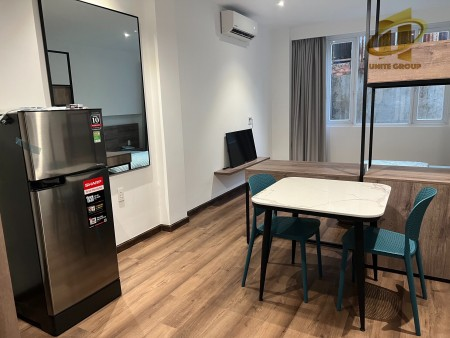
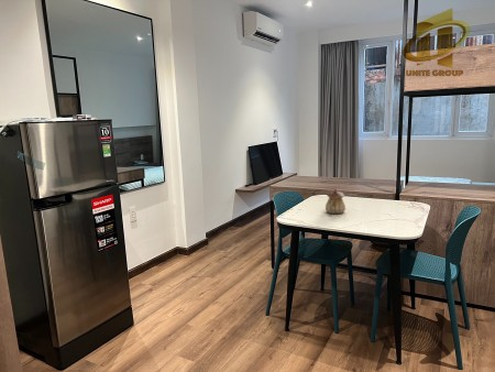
+ teapot [324,187,346,215]
